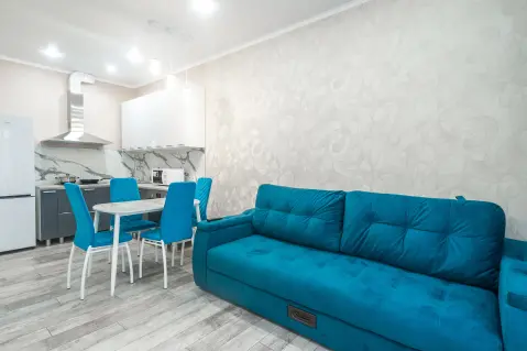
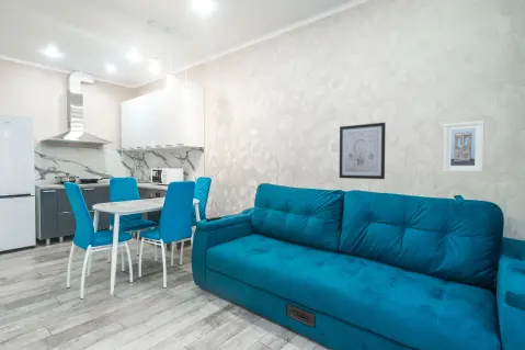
+ wall art [339,122,387,180]
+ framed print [442,120,486,173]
